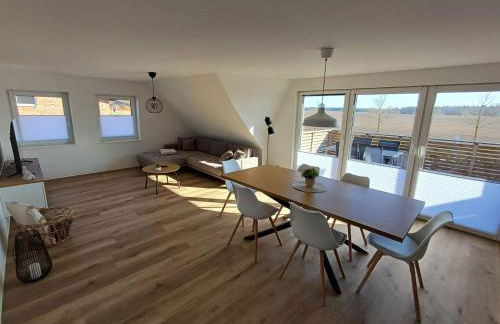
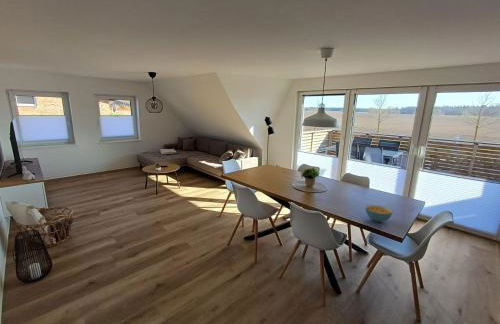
+ cereal bowl [365,204,394,223]
